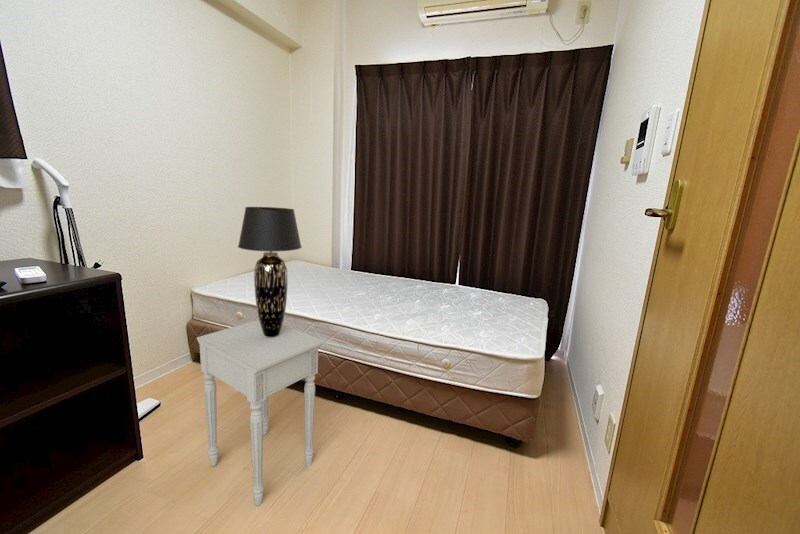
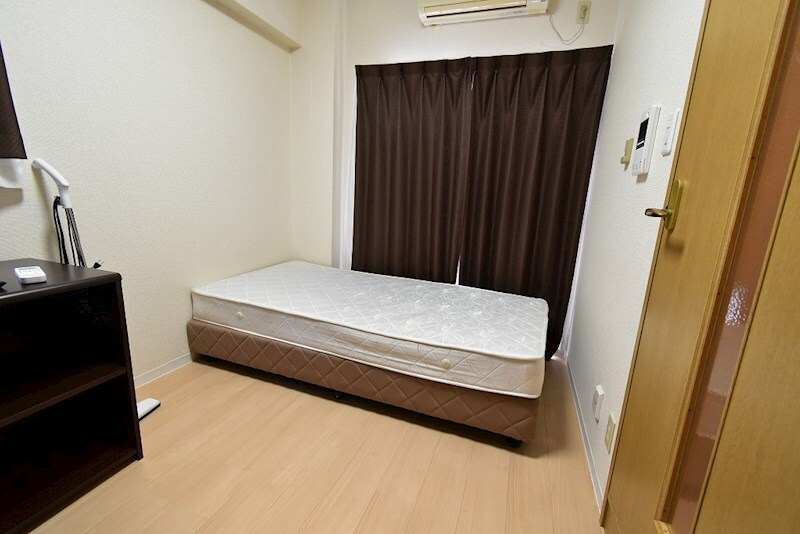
- nightstand [196,319,326,506]
- table lamp [237,206,303,337]
